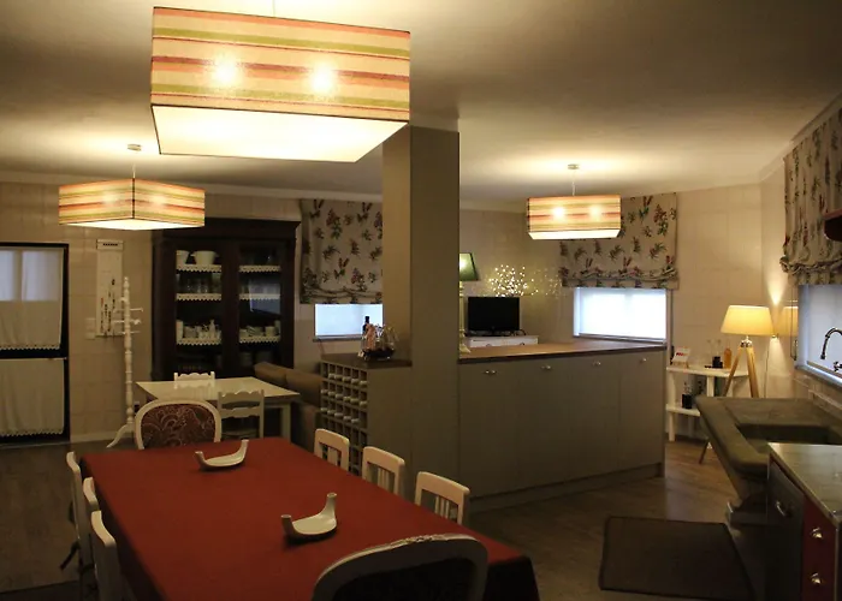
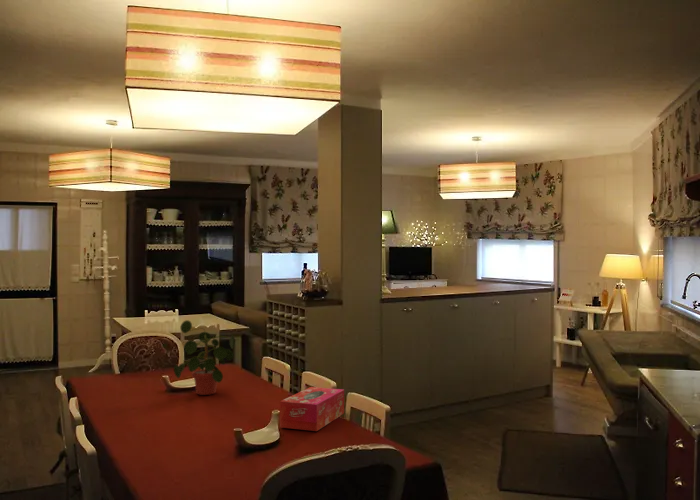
+ potted plant [173,319,236,396]
+ tissue box [279,386,345,432]
